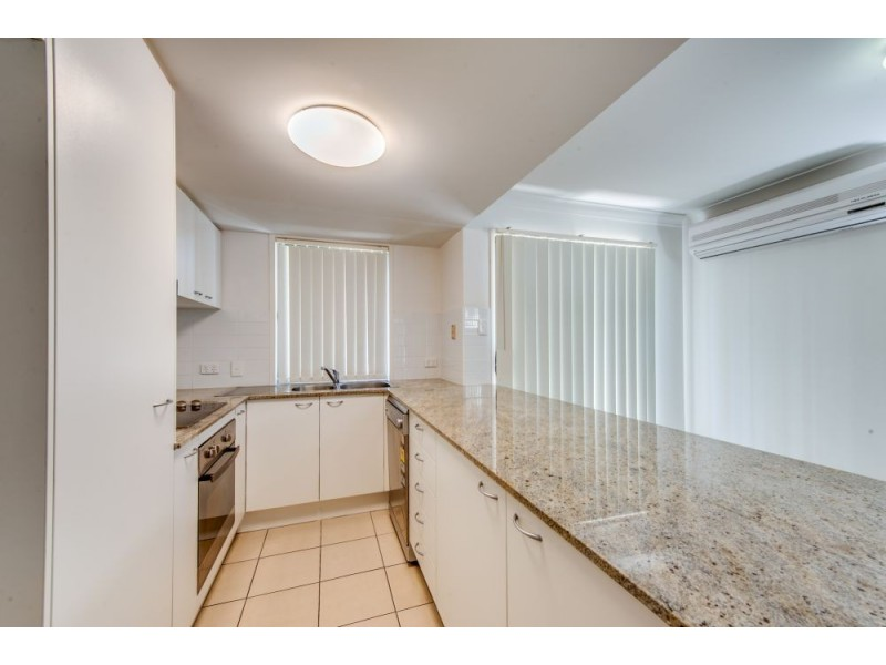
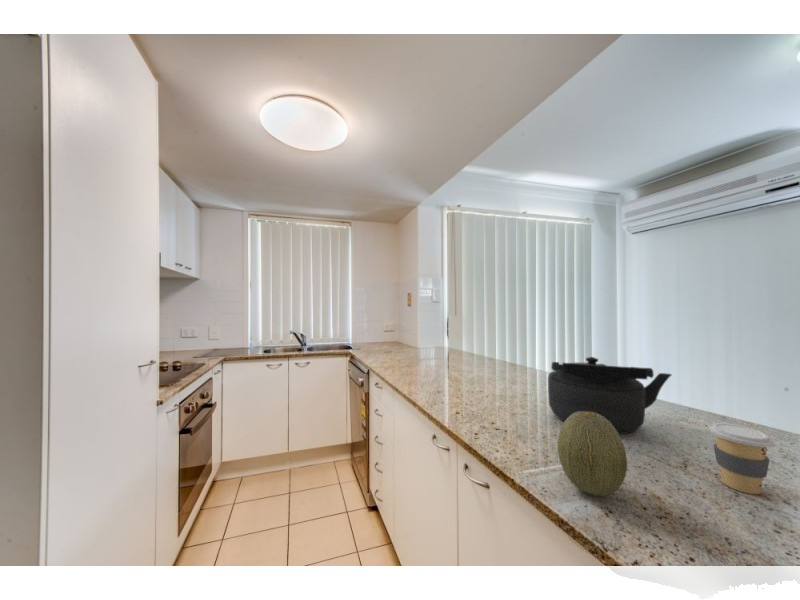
+ kettle [547,356,673,435]
+ coffee cup [708,422,775,495]
+ fruit [556,412,628,497]
